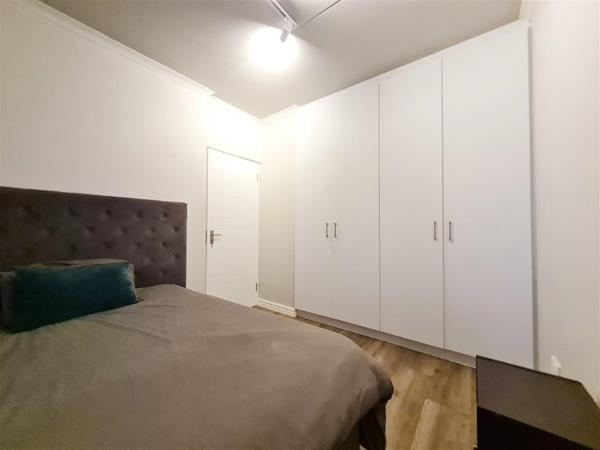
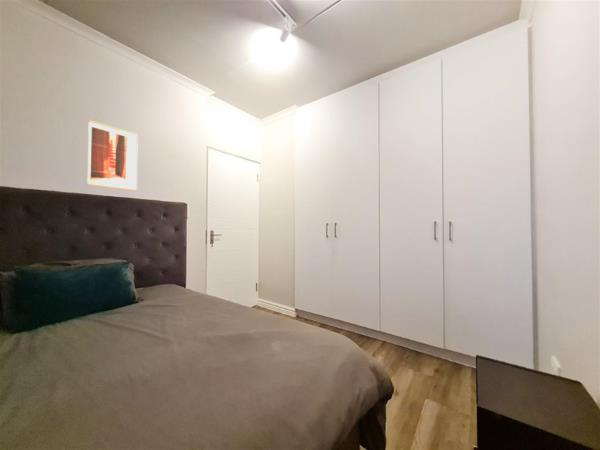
+ wall art [86,119,139,192]
